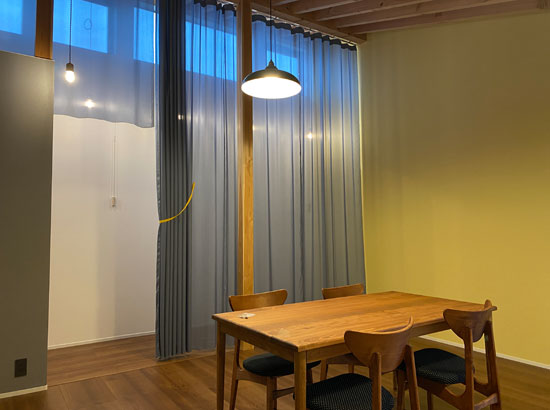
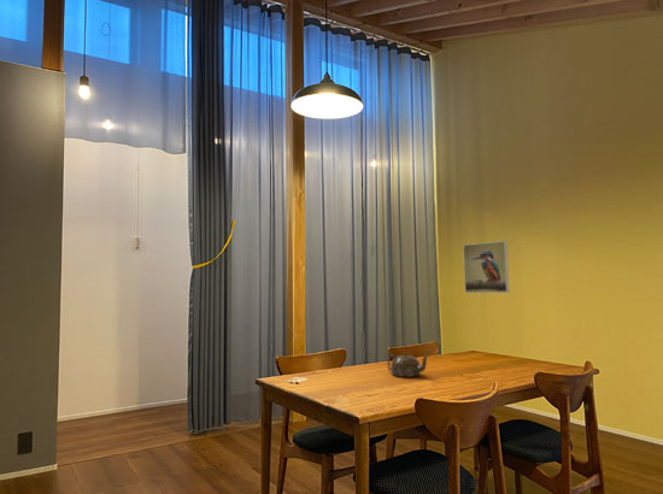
+ teapot [387,352,430,378]
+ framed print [462,240,510,294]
